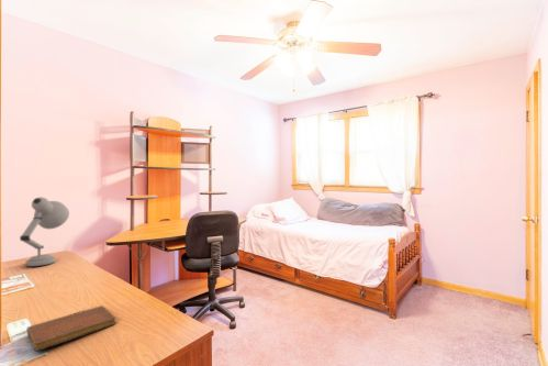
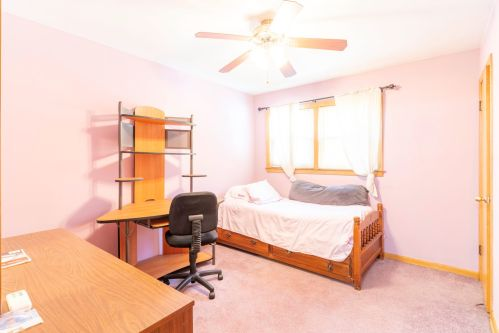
- desk lamp [19,196,70,267]
- notebook [25,304,118,352]
